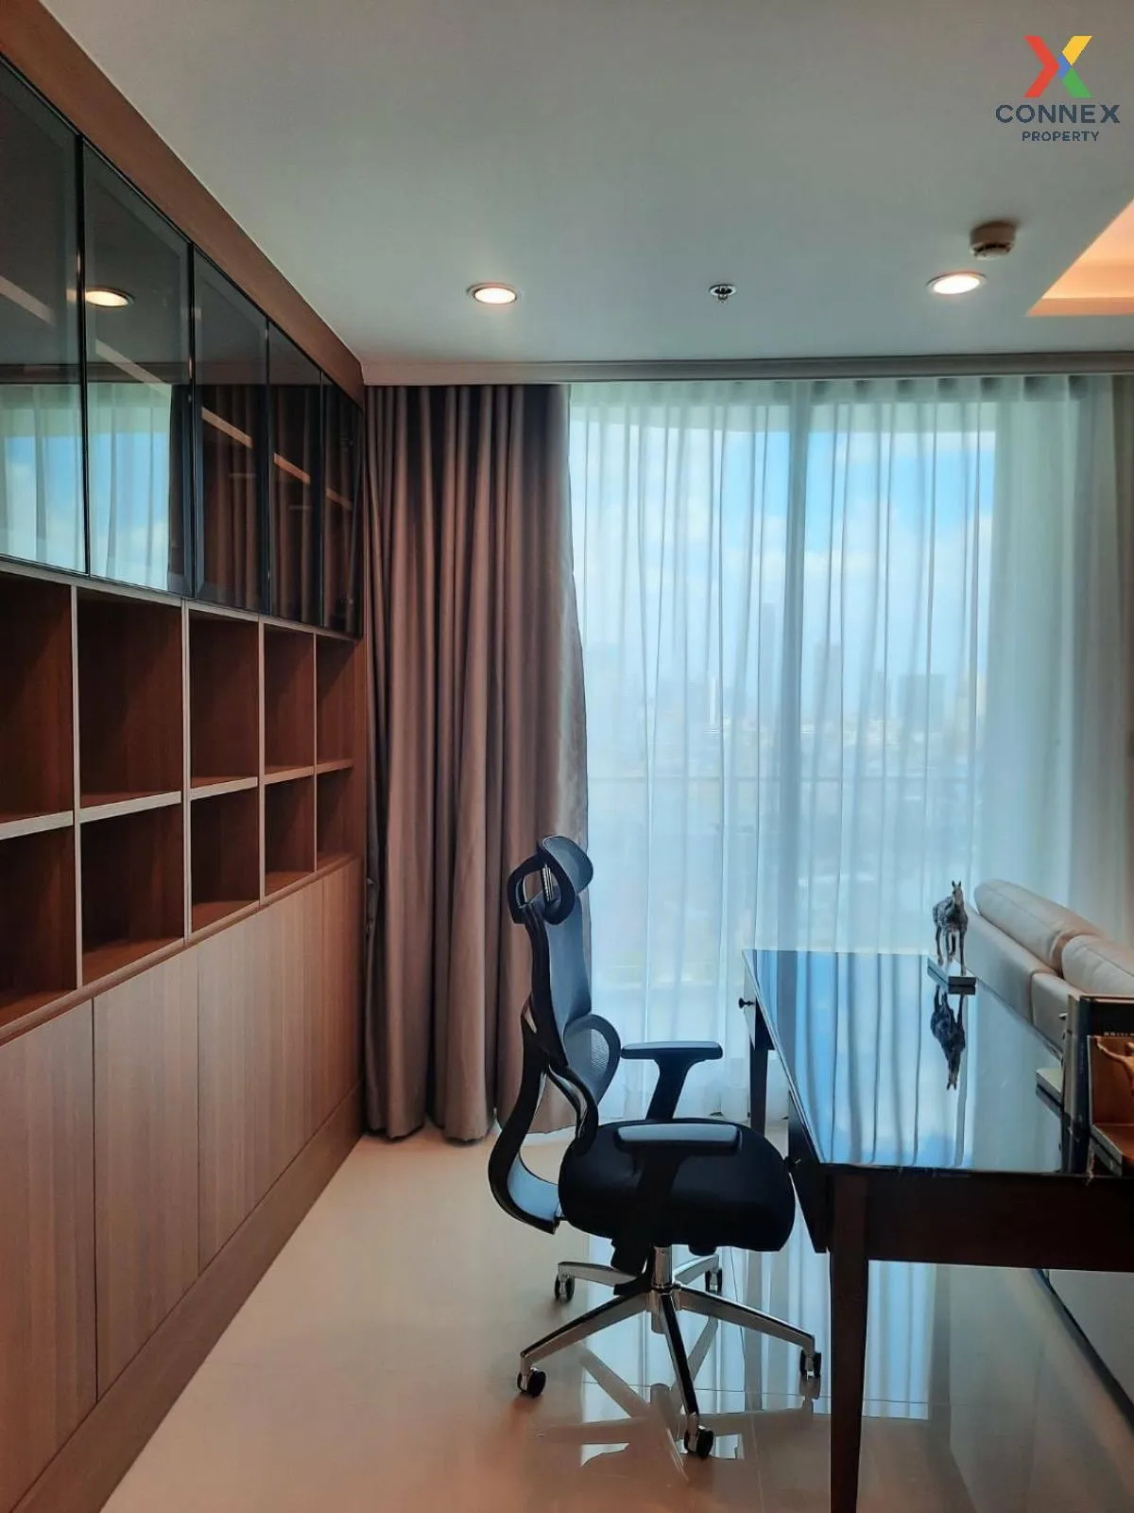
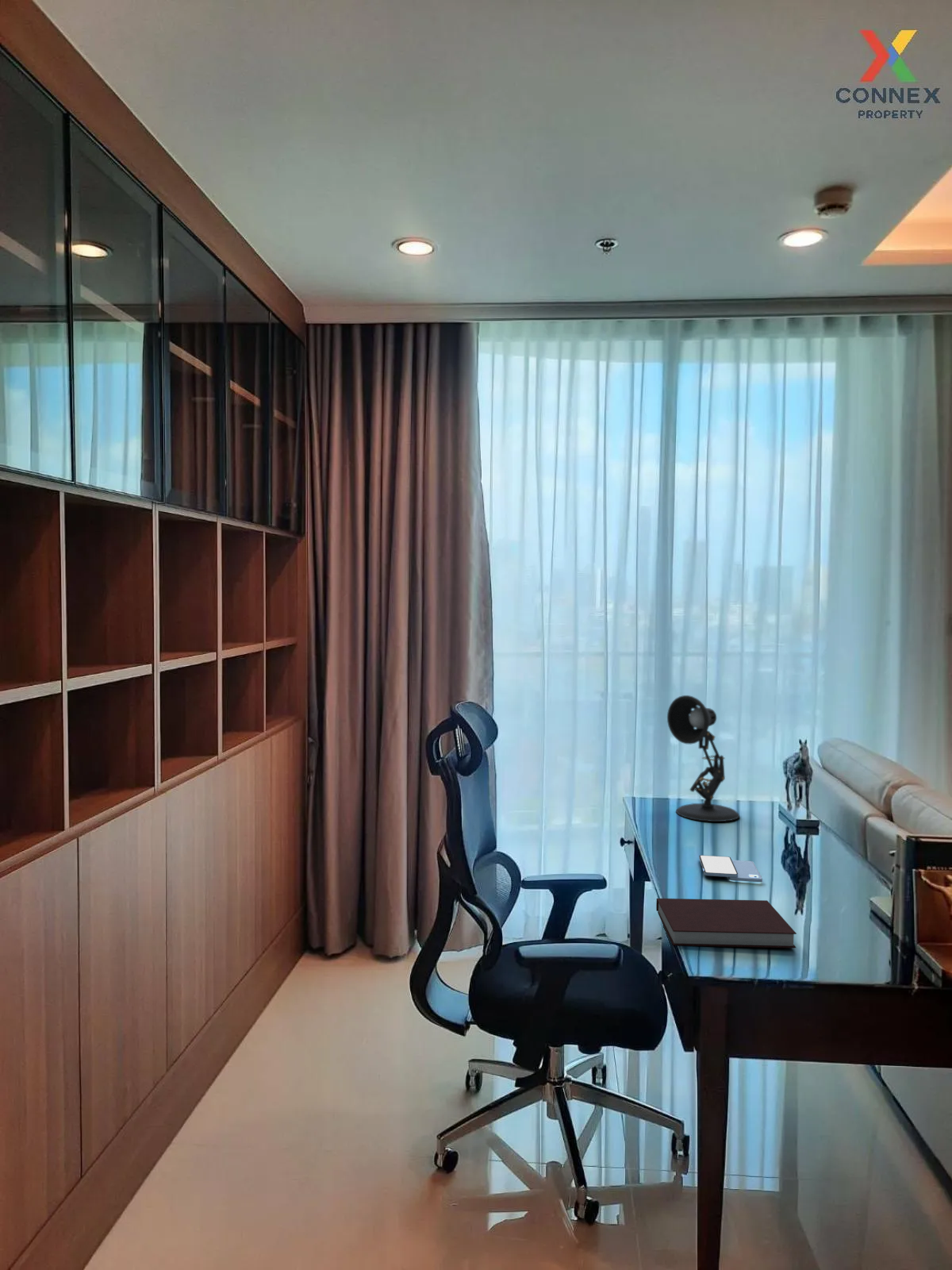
+ desk lamp [666,695,740,822]
+ notebook [655,898,797,949]
+ smartphone [698,855,763,883]
